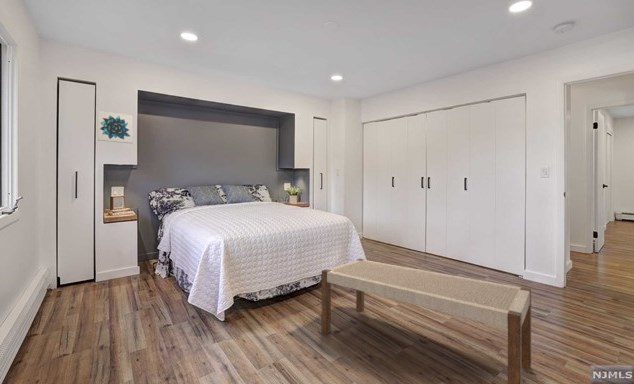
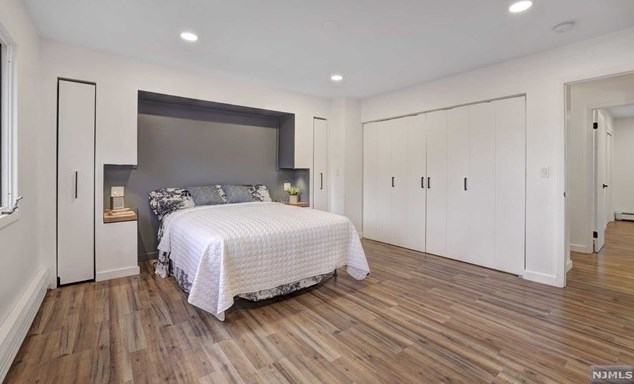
- bench [321,258,532,384]
- wall art [97,110,134,144]
